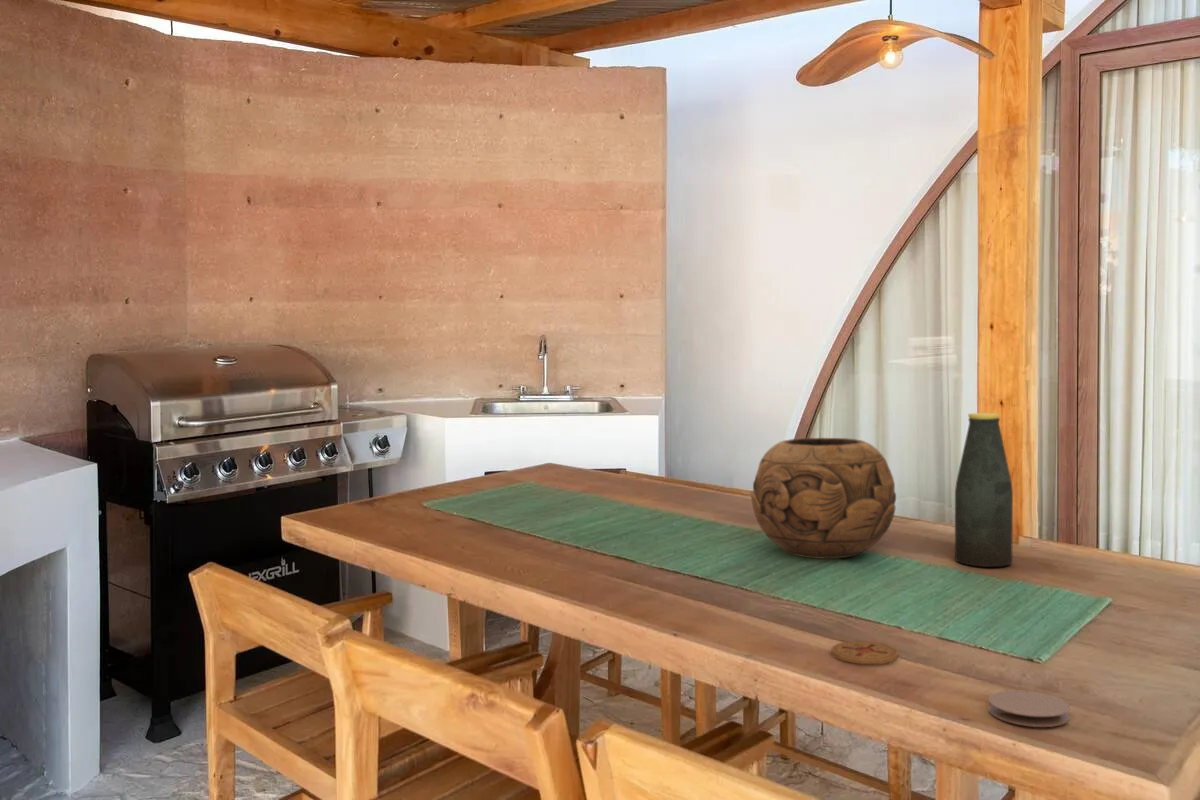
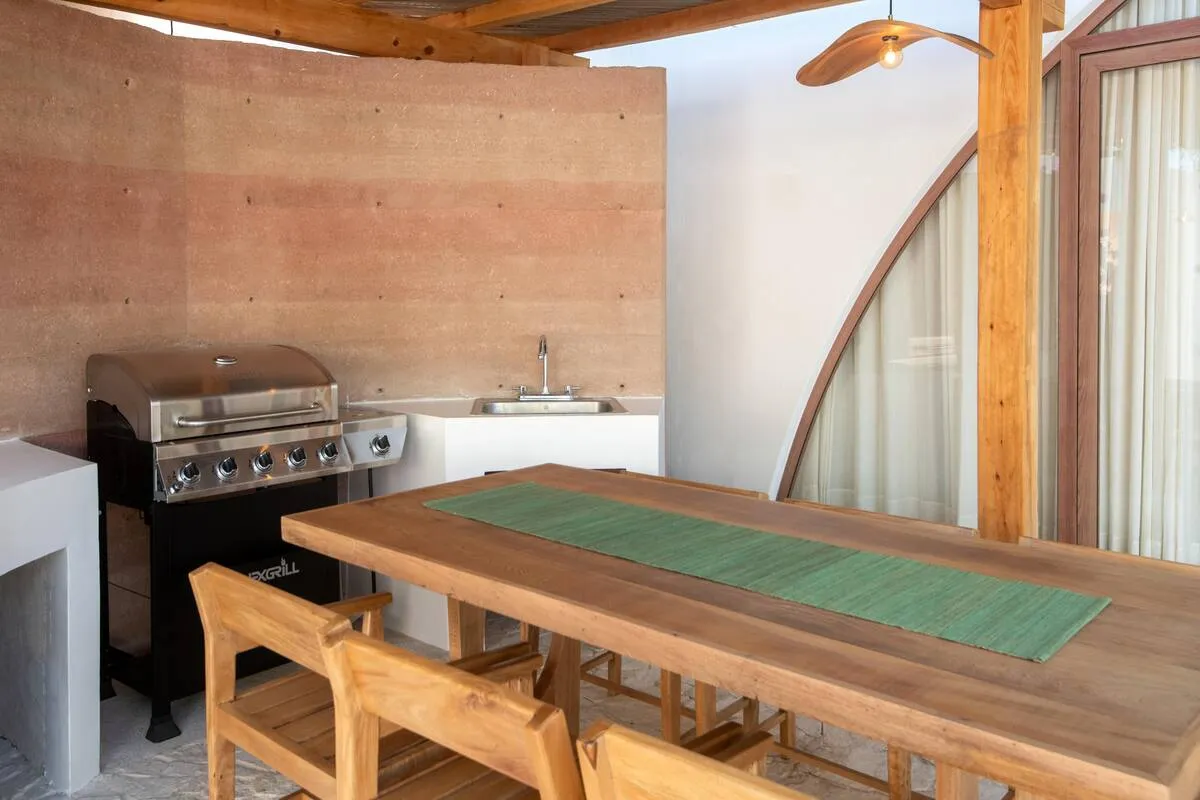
- decorative bowl [750,437,897,559]
- coaster [987,689,1071,728]
- bottle [954,412,1014,568]
- coaster [830,640,899,665]
